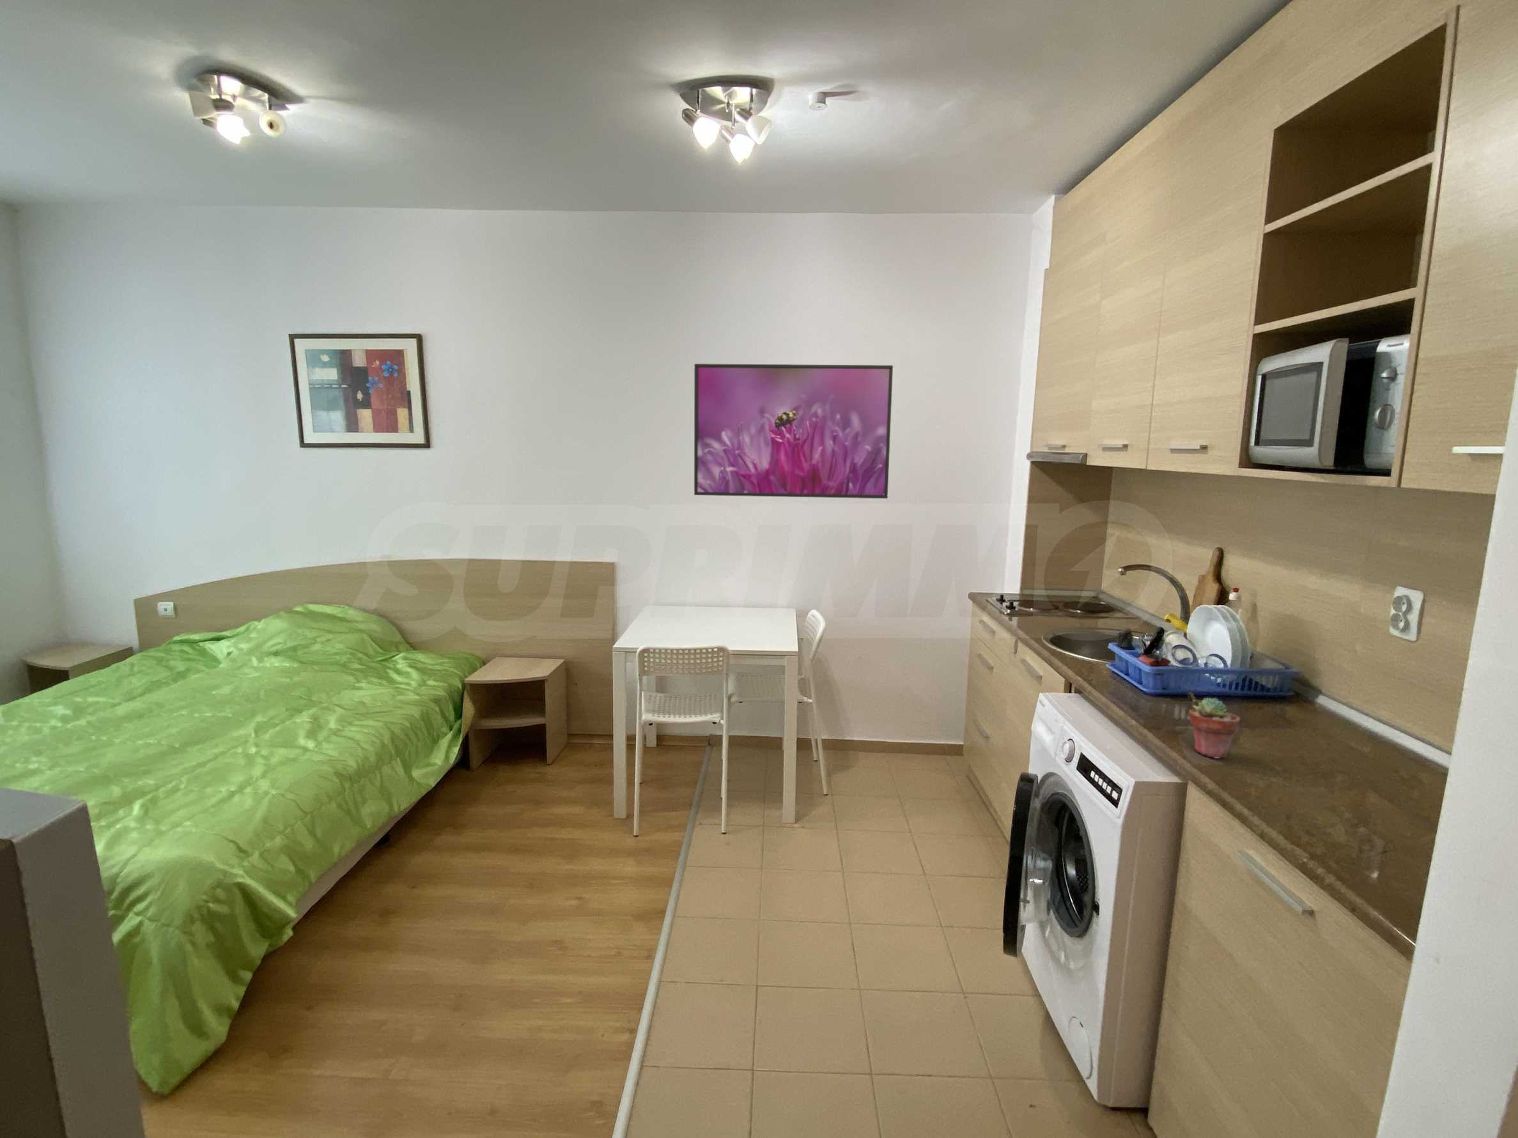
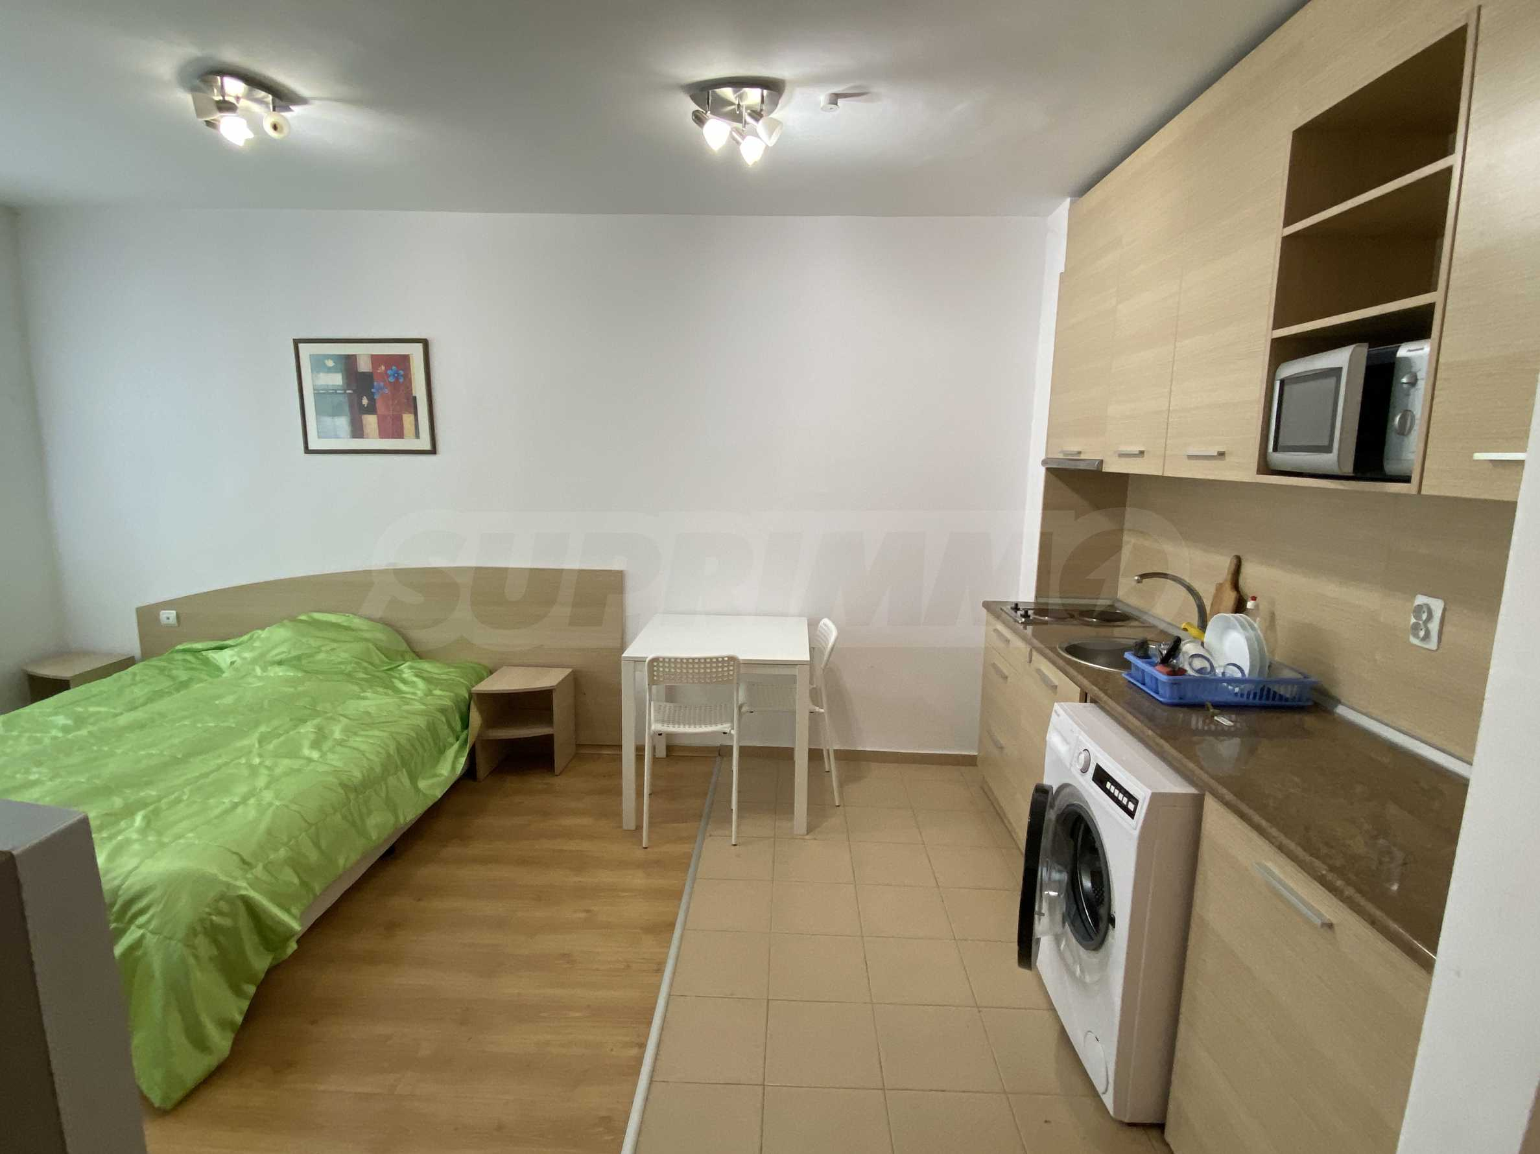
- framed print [693,363,894,498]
- potted succulent [1189,697,1241,759]
